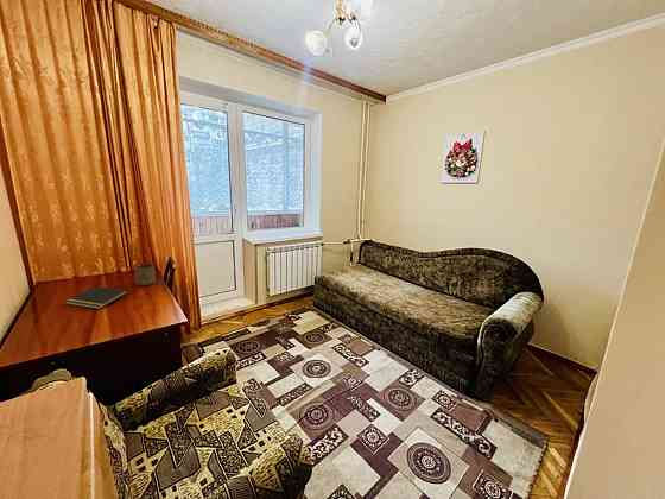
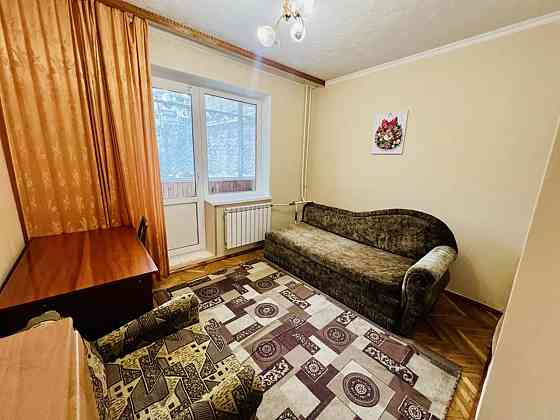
- notepad [64,285,128,310]
- cup [133,263,157,286]
